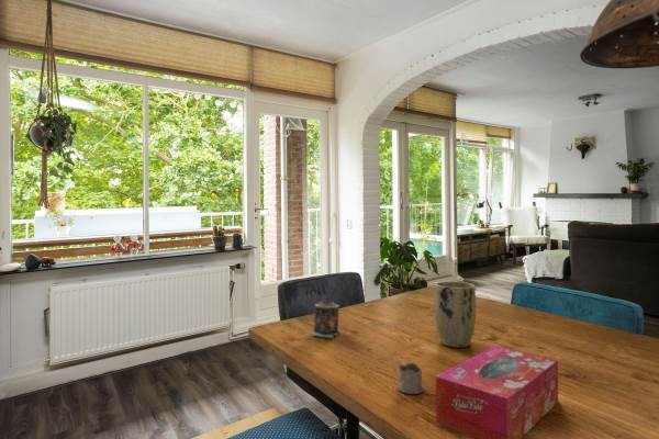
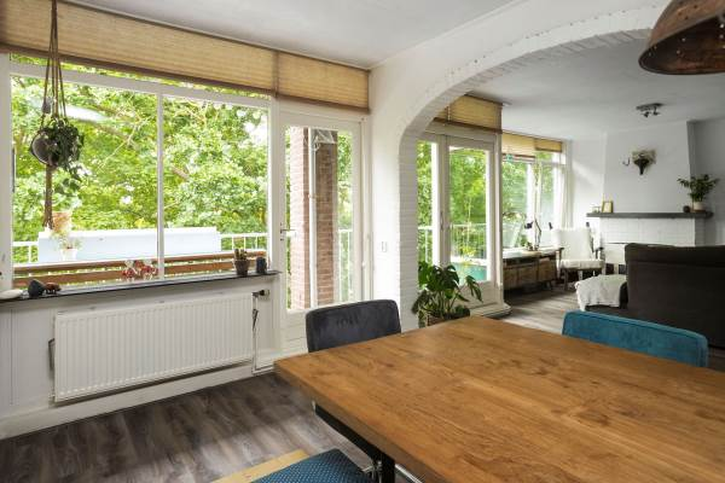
- candle [311,301,340,339]
- tissue box [435,345,559,439]
- tea glass holder [391,359,425,395]
- plant pot [434,281,477,349]
